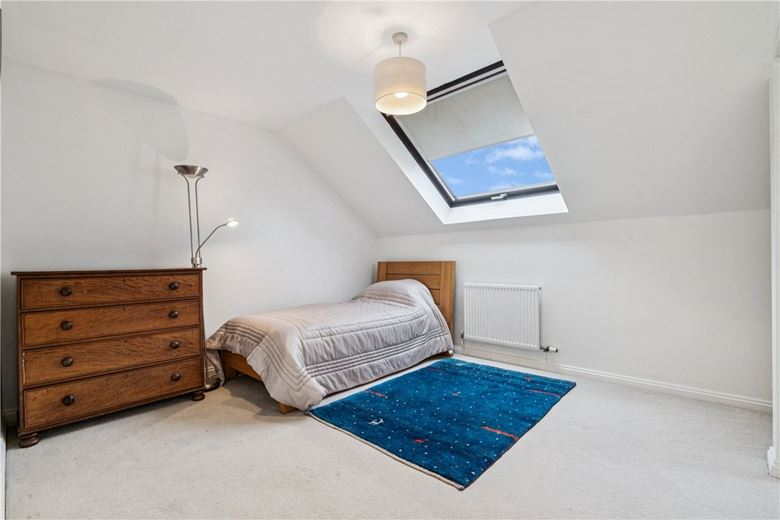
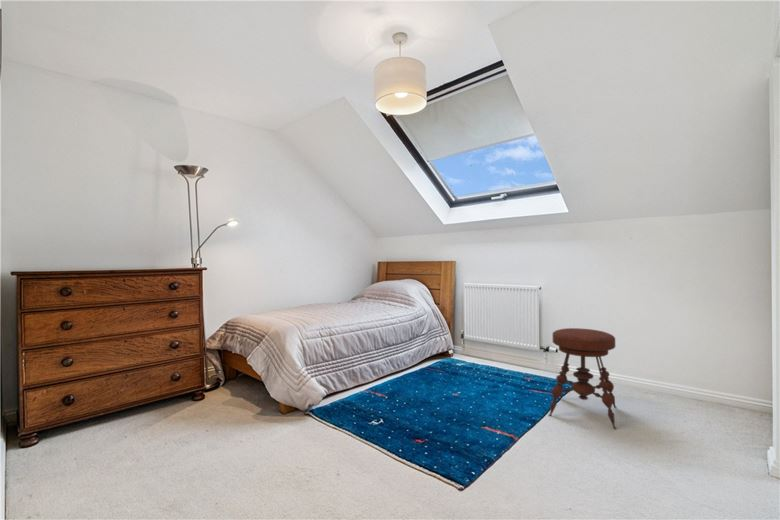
+ stool [548,327,618,430]
